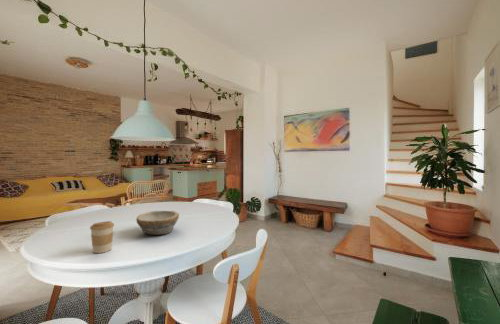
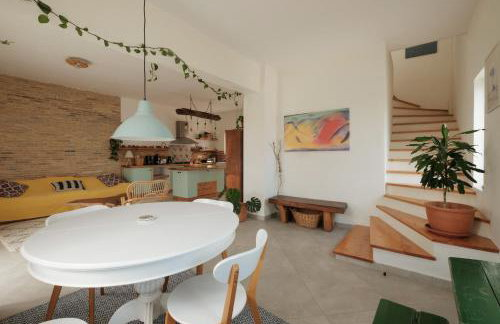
- coffee cup [89,220,115,254]
- bowl [135,210,180,236]
